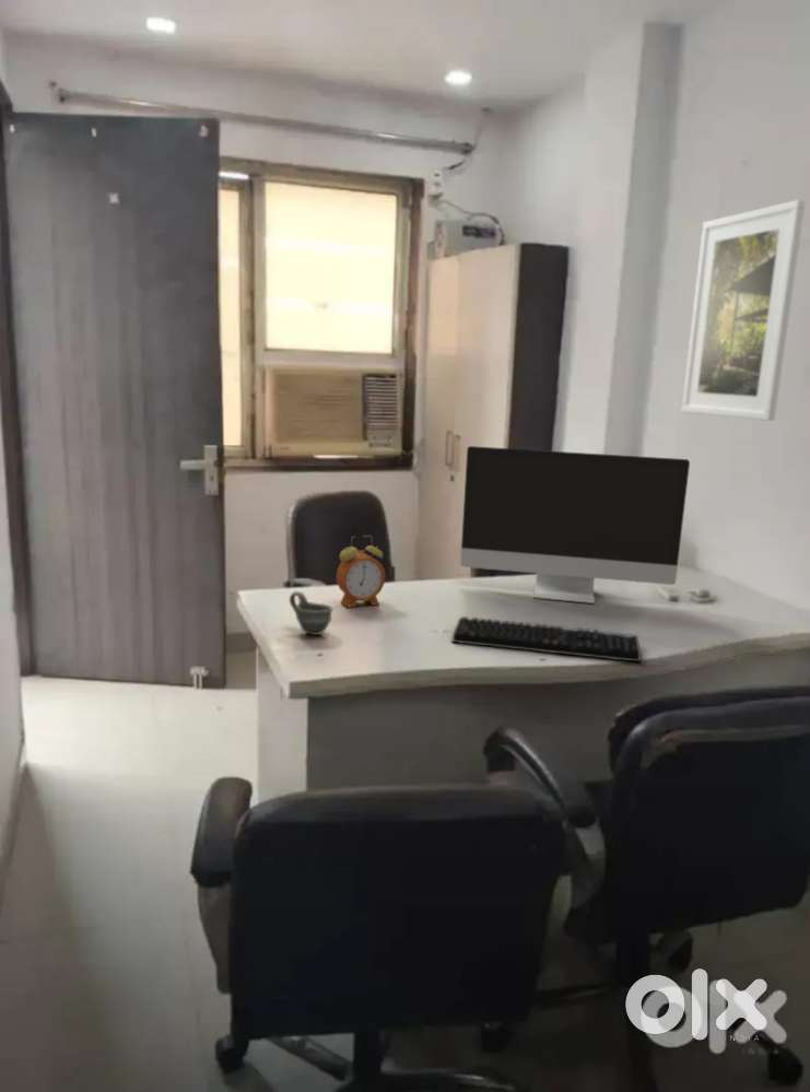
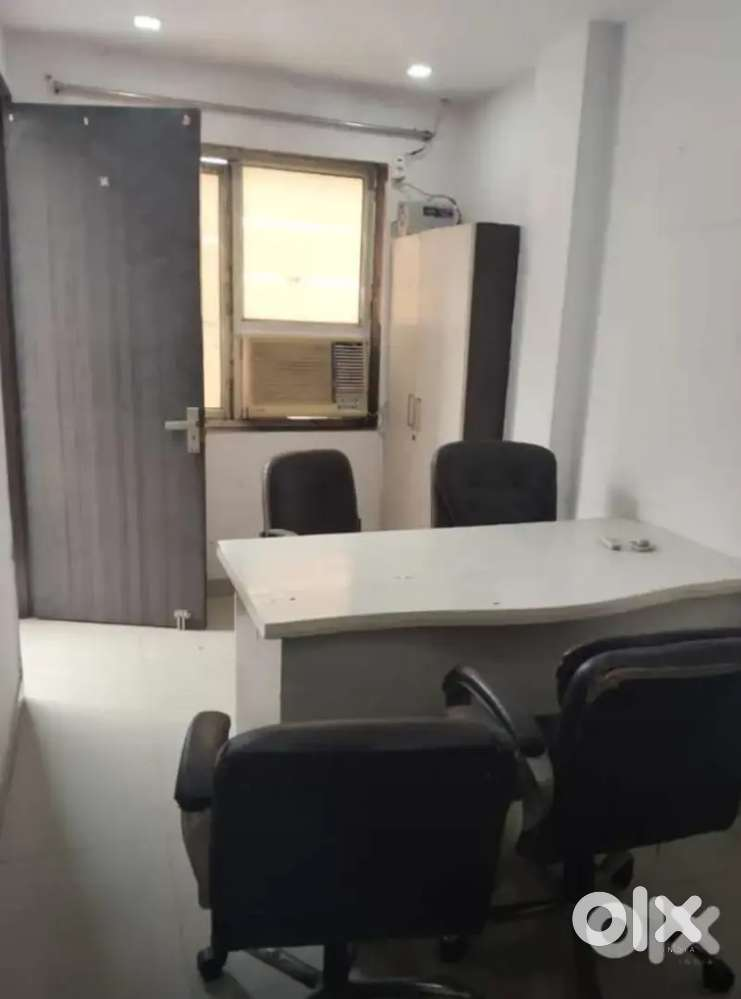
- computer monitor [459,445,691,604]
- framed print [680,199,806,422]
- keyboard [451,615,643,664]
- alarm clock [334,535,386,609]
- cup [289,590,334,636]
